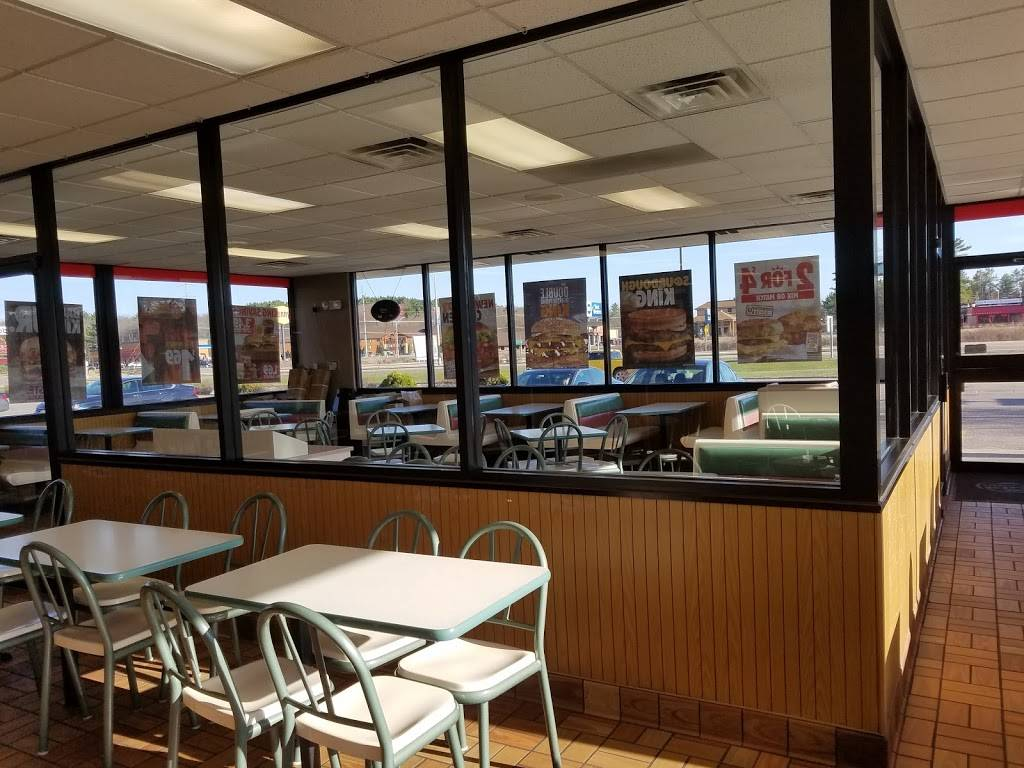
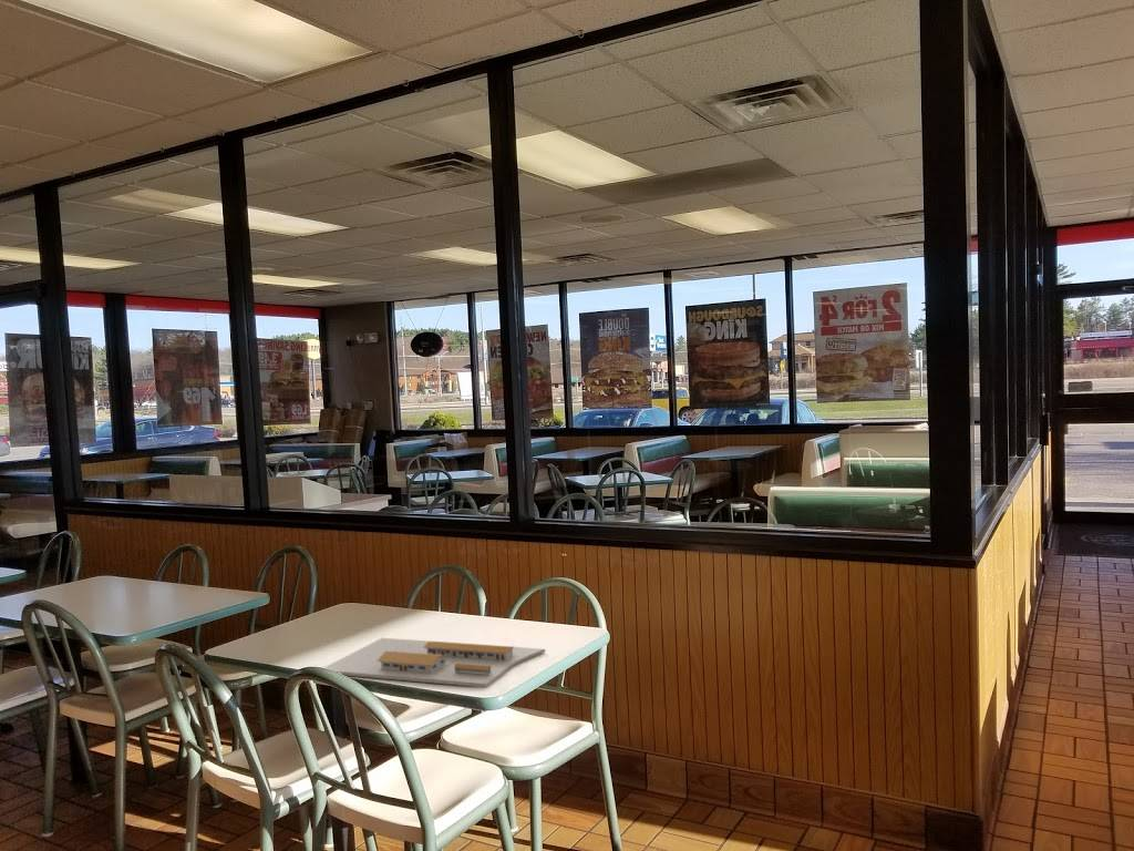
+ tray [323,637,546,688]
